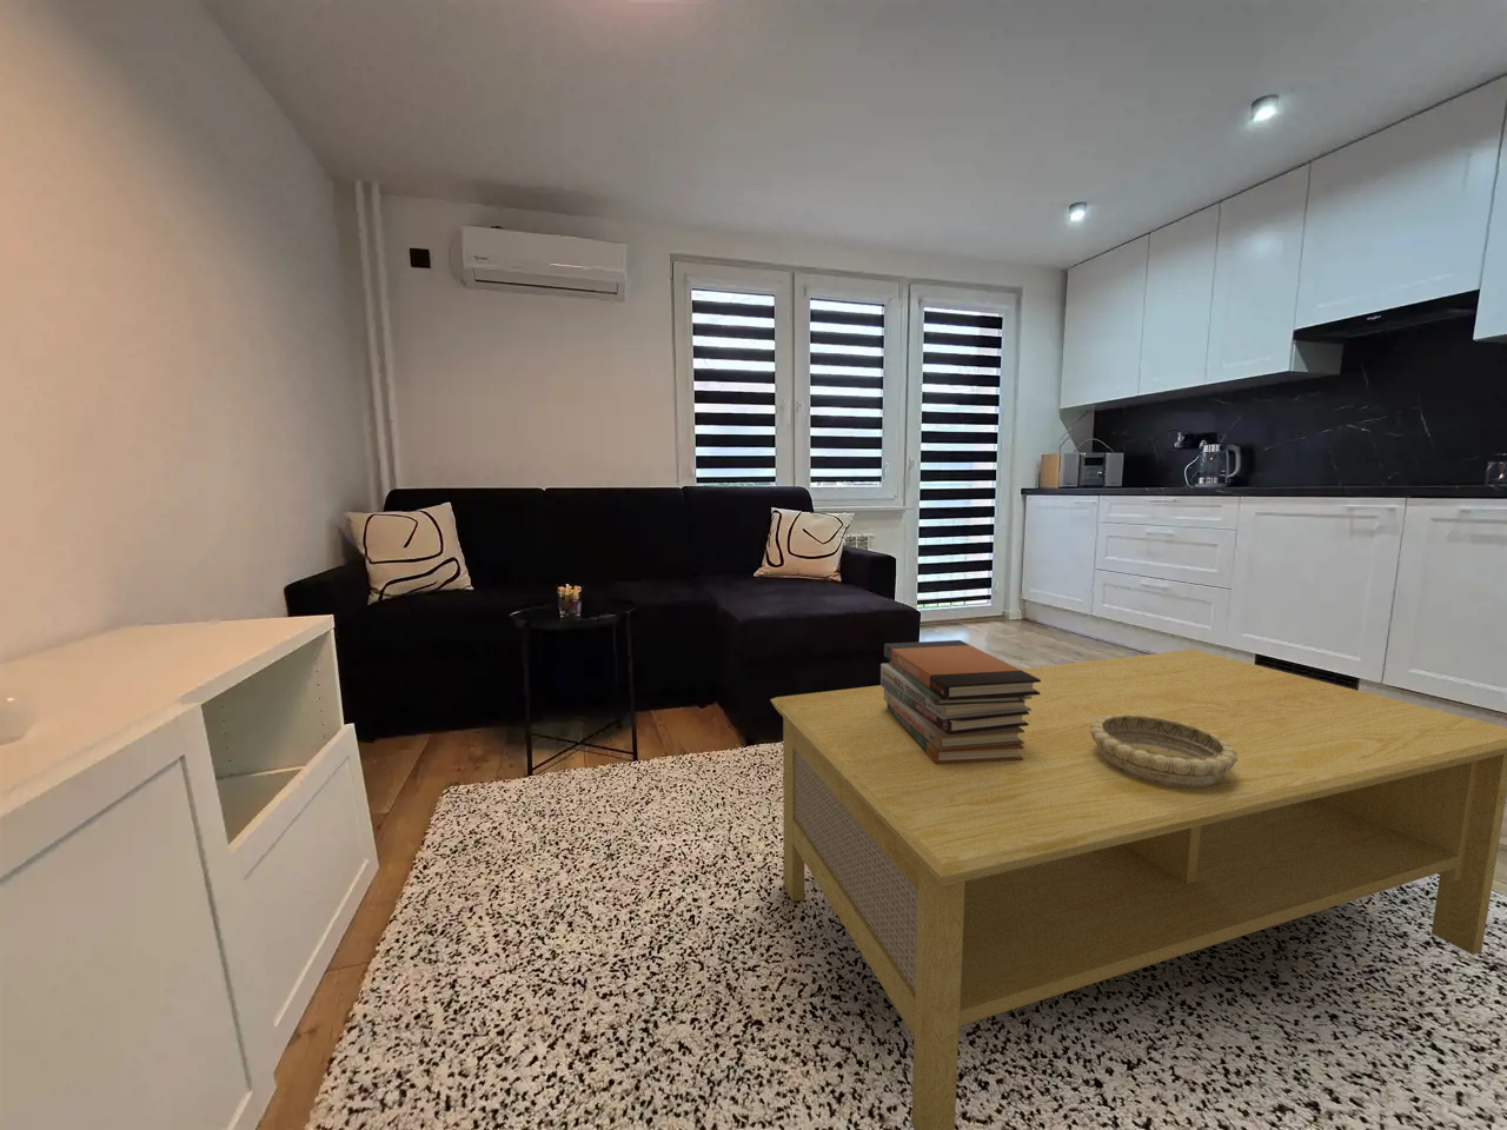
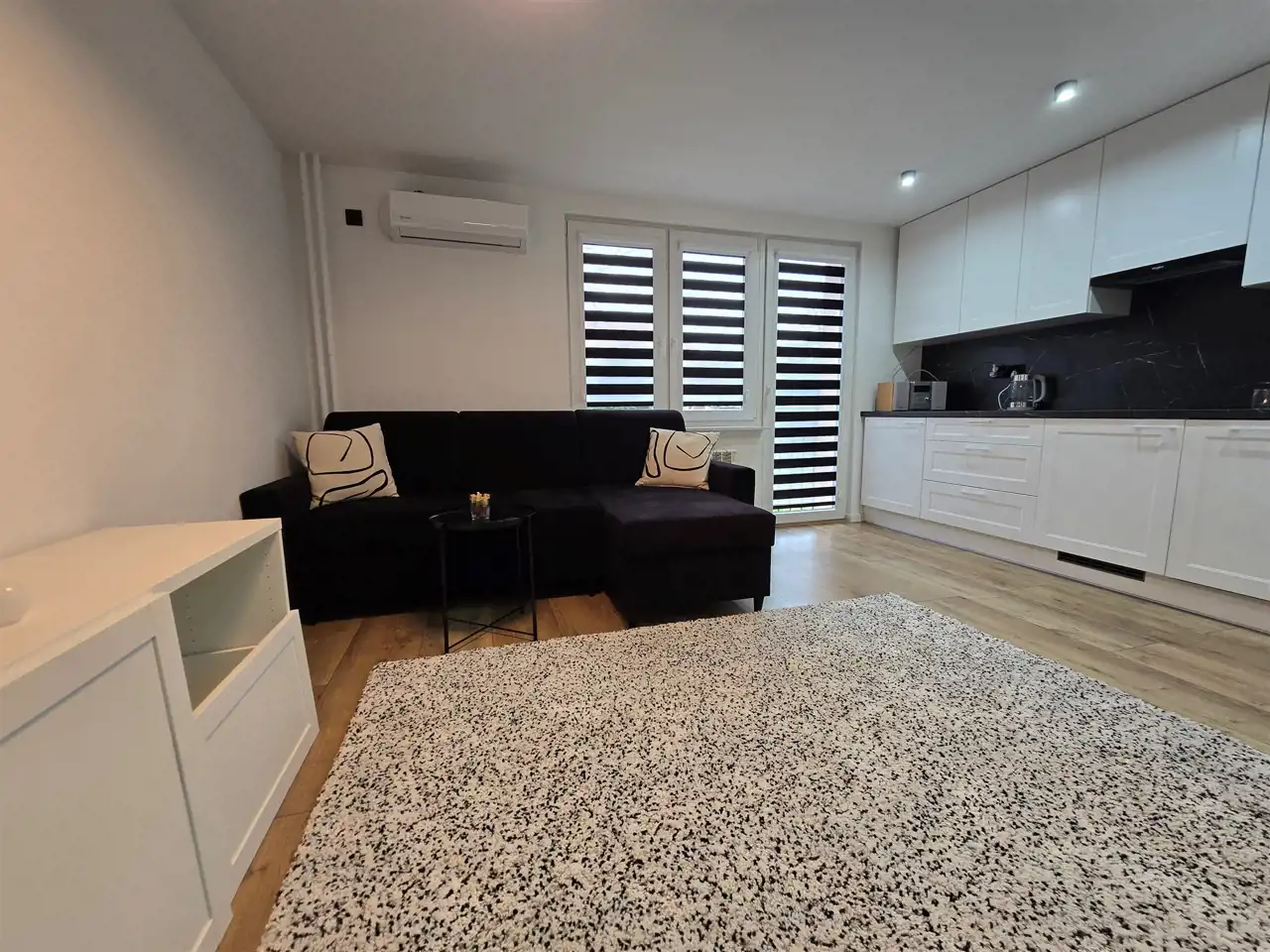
- coffee table [769,648,1507,1130]
- book stack [879,639,1041,764]
- decorative bowl [1090,715,1238,787]
